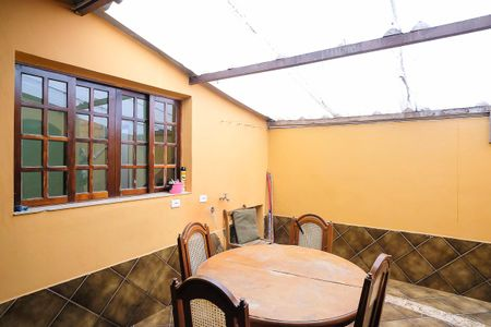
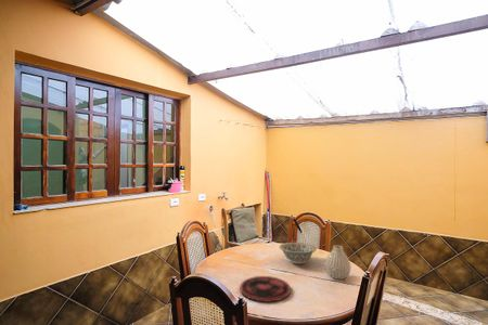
+ plate [239,275,292,303]
+ decorative bowl [279,242,318,264]
+ vase [324,245,351,281]
